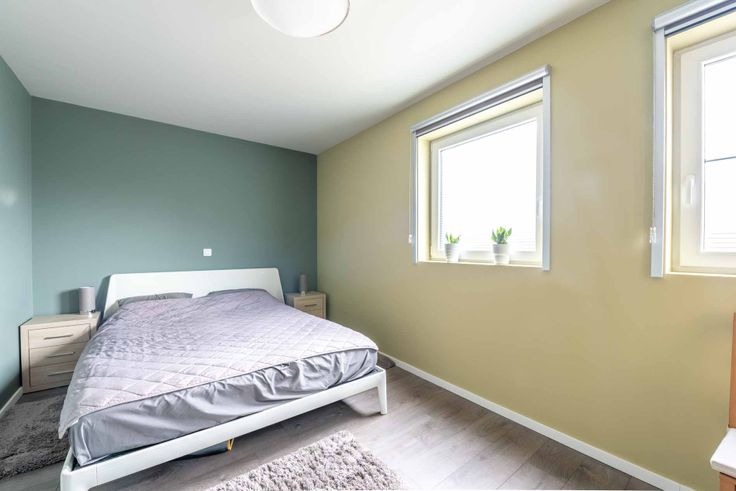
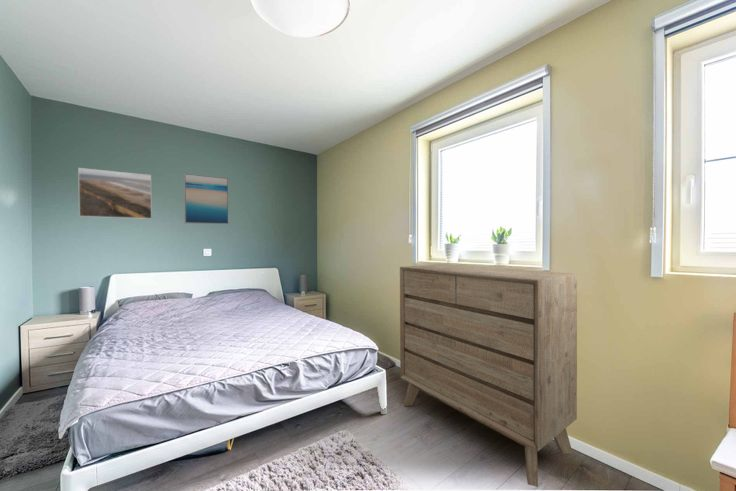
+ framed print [77,167,153,220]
+ wall art [183,172,230,225]
+ dresser [399,263,578,488]
